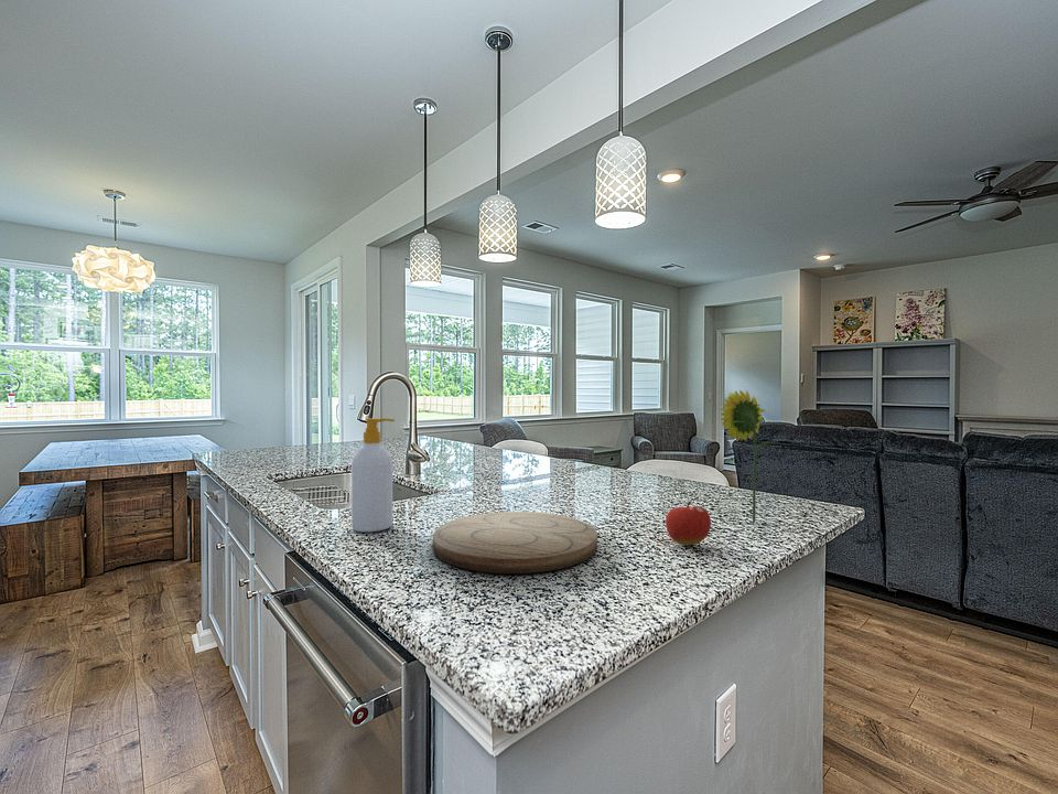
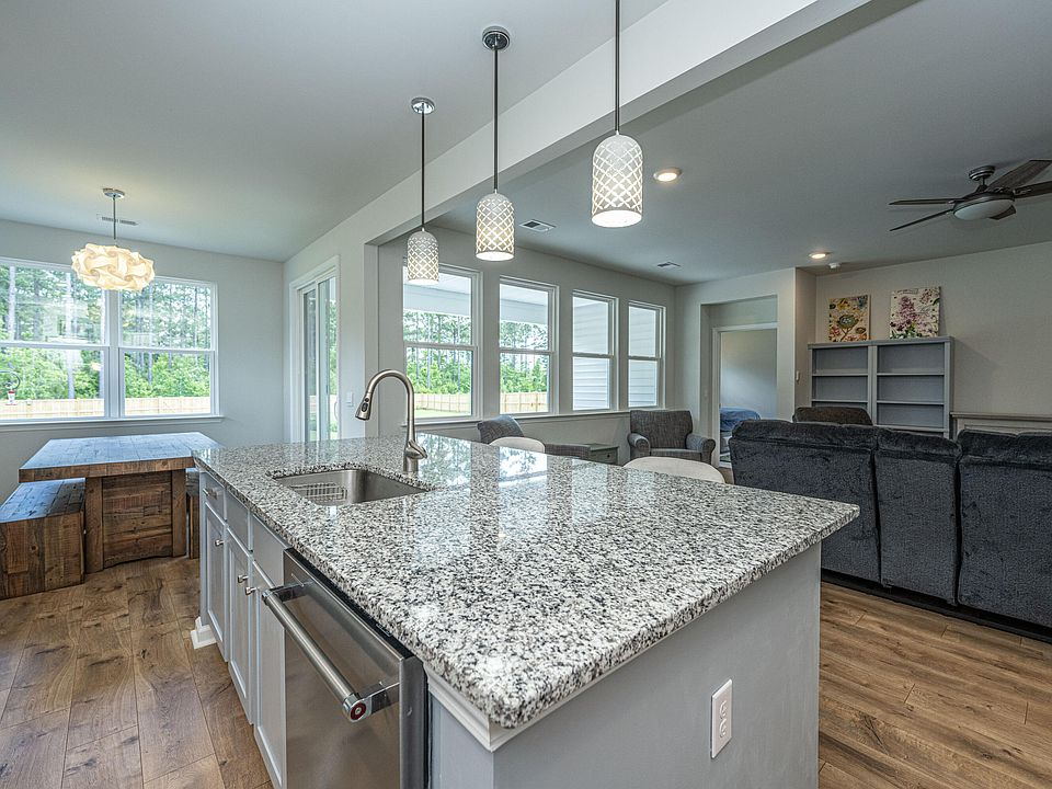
- fruit [665,500,712,546]
- flower [719,389,778,523]
- soap bottle [350,417,396,533]
- cutting board [432,511,598,575]
